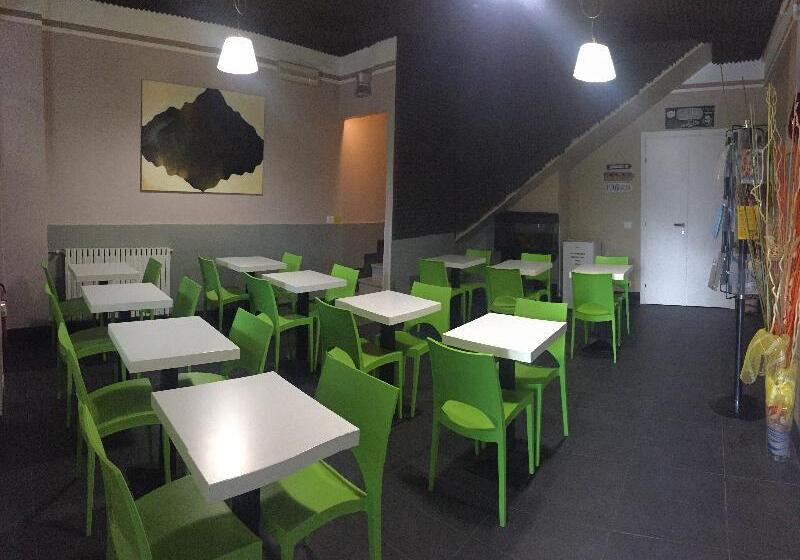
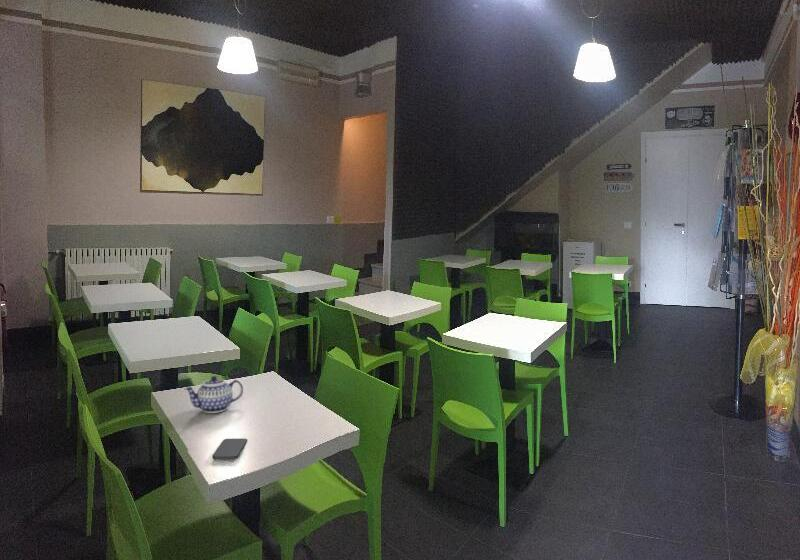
+ smartphone [211,438,248,460]
+ teapot [183,375,244,414]
